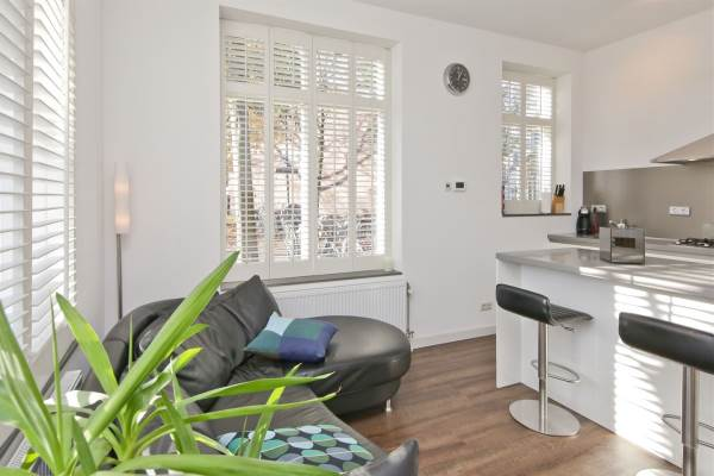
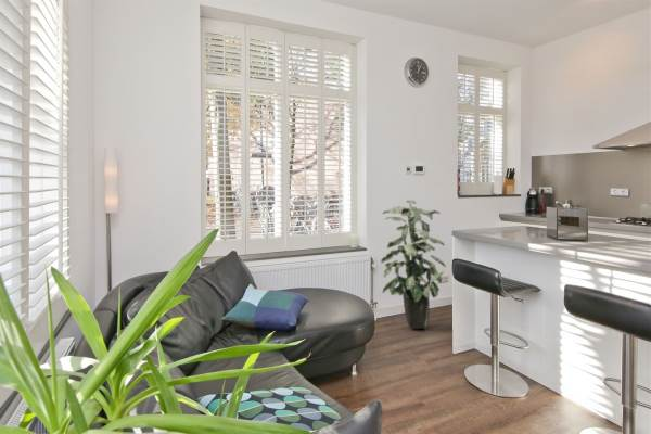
+ indoor plant [380,199,447,330]
